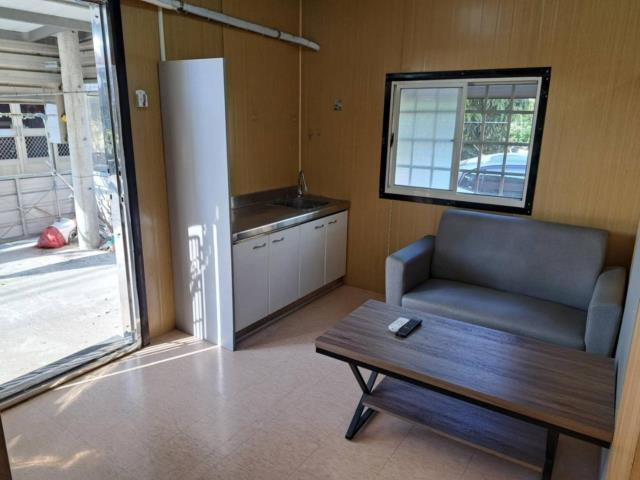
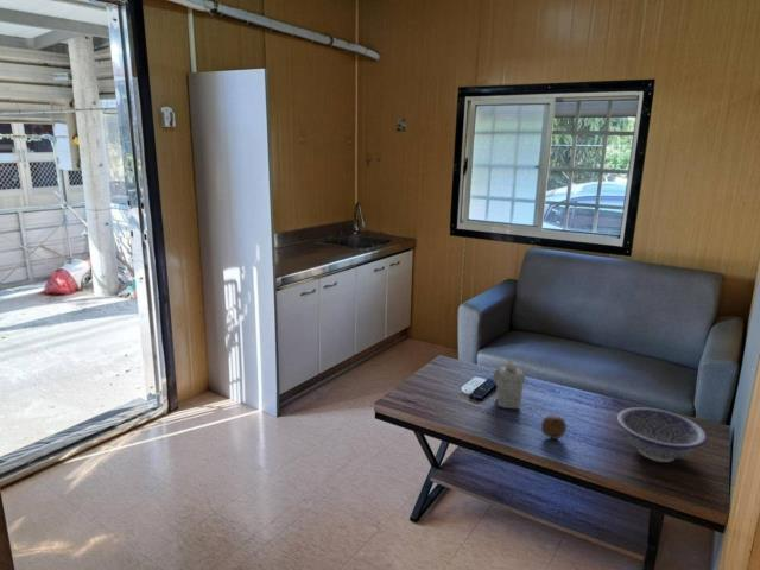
+ decorative bowl [615,406,708,463]
+ teapot [492,359,526,410]
+ fruit [540,413,568,441]
